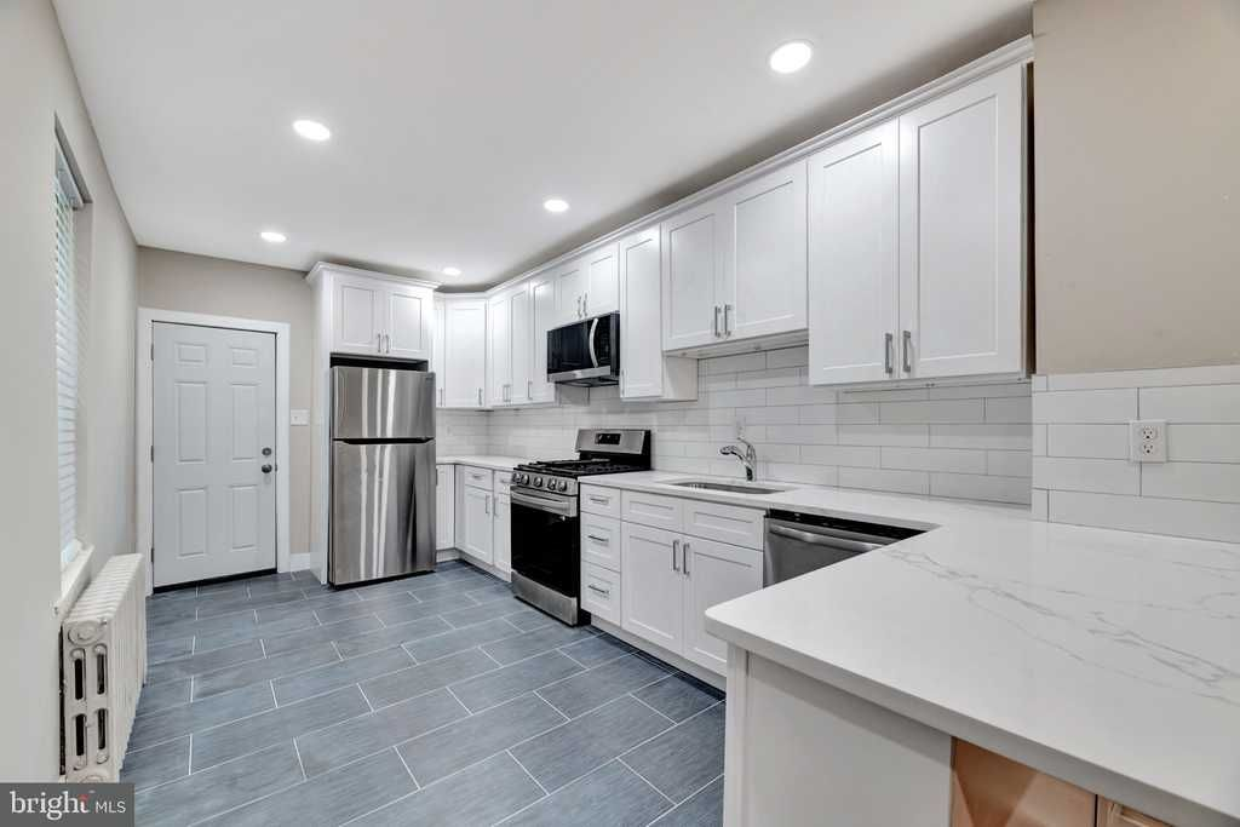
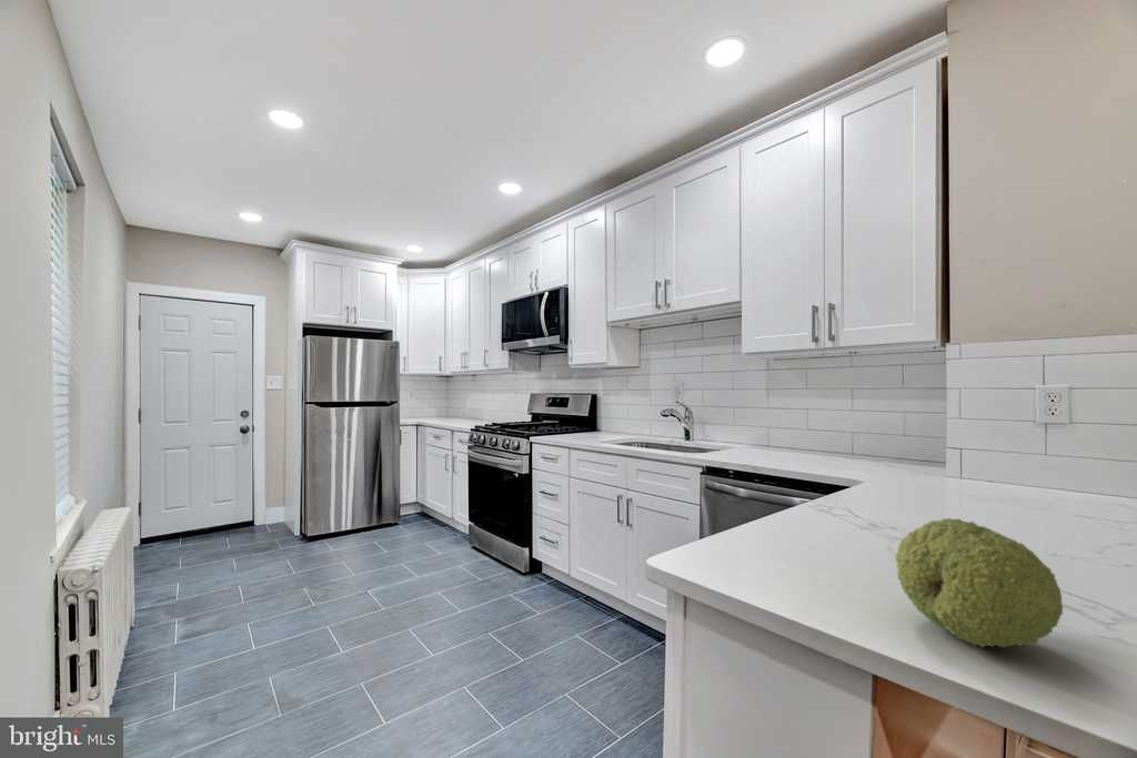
+ fruit [894,517,1064,648]
